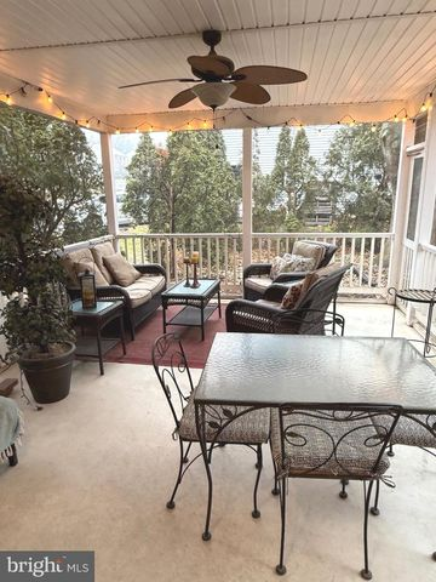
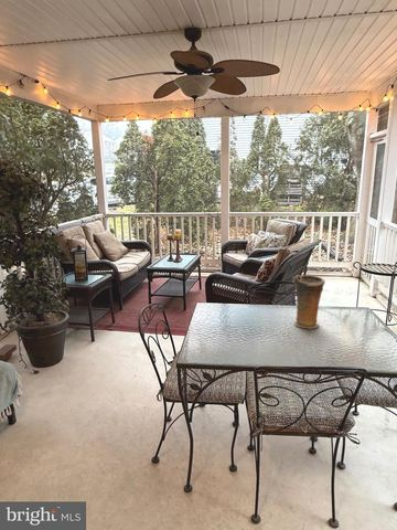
+ vase [291,274,326,330]
